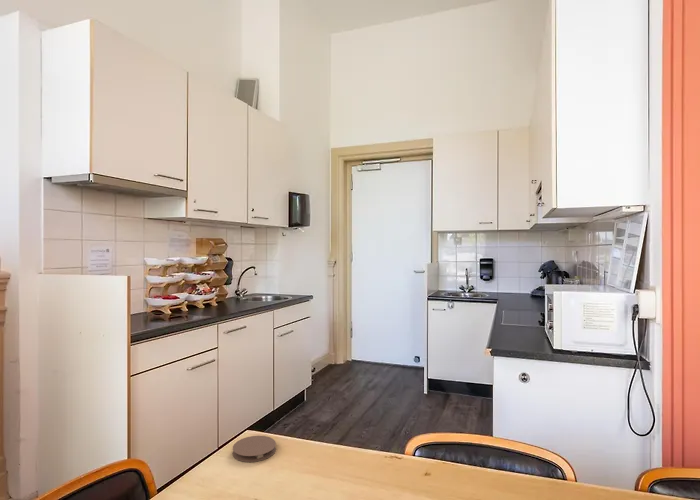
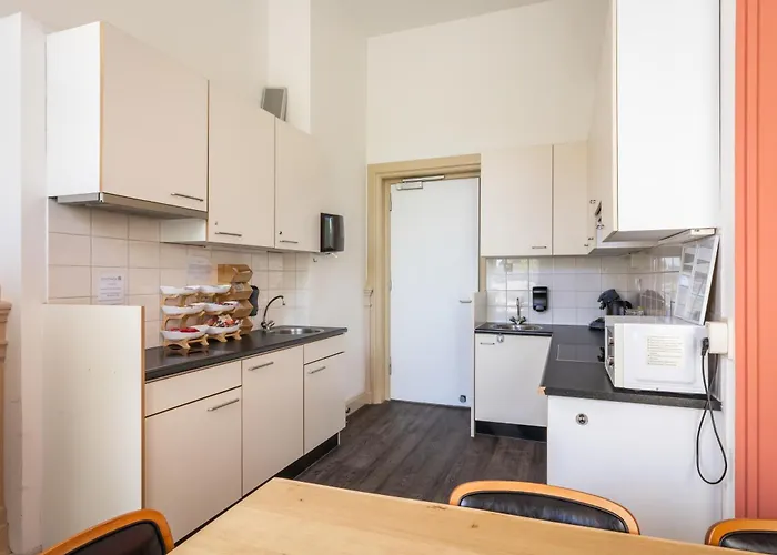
- coaster [232,435,277,463]
